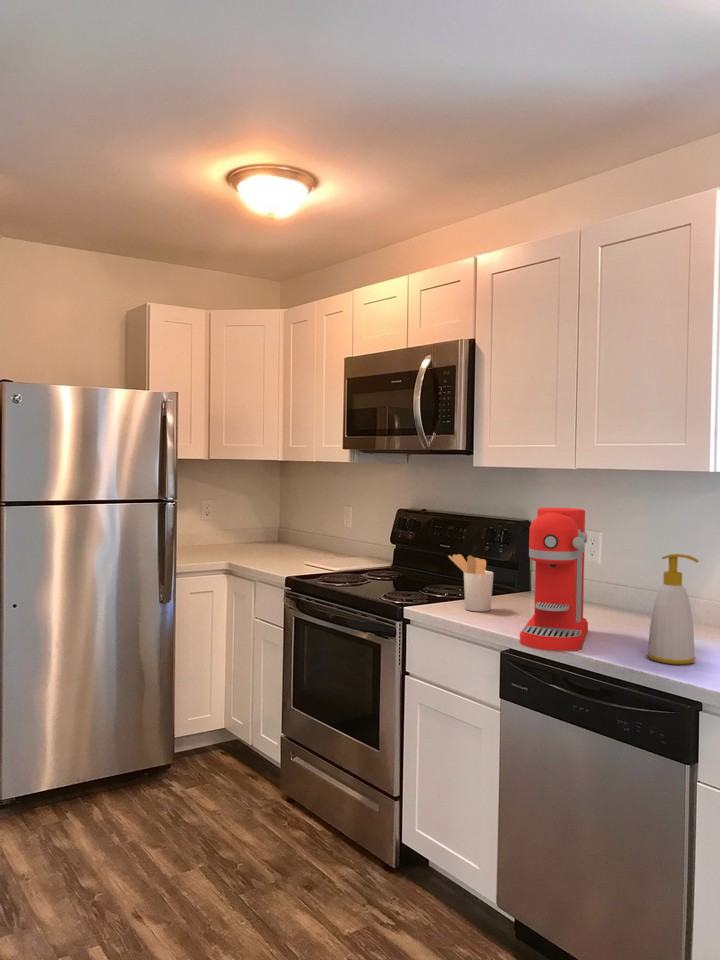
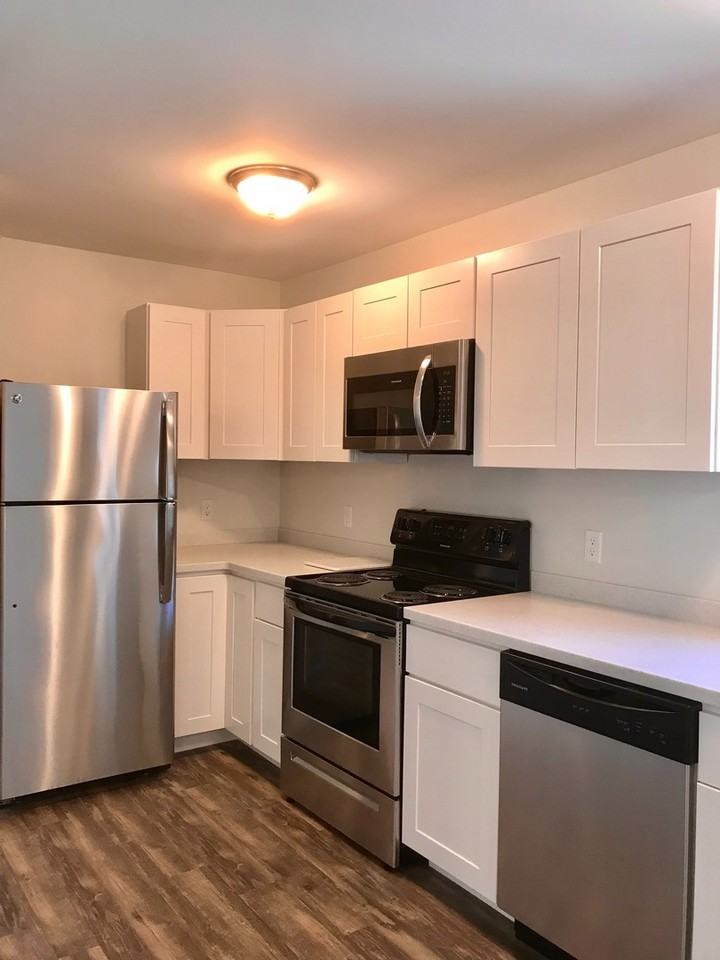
- soap bottle [646,553,700,666]
- utensil holder [447,553,494,612]
- coffee maker [519,507,589,652]
